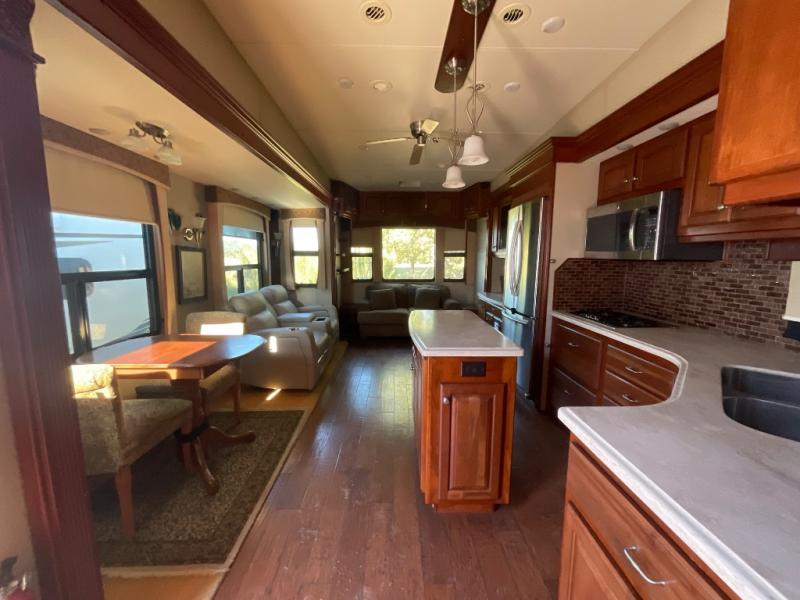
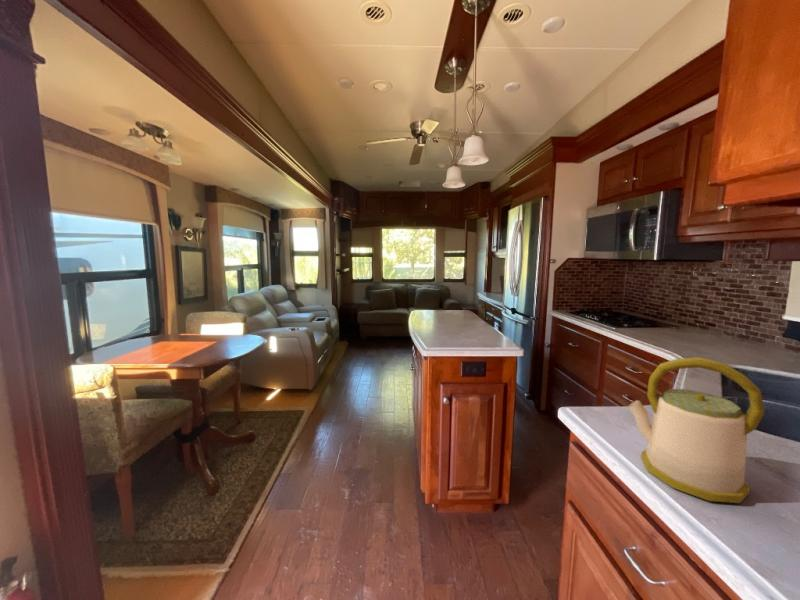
+ kettle [627,356,766,504]
